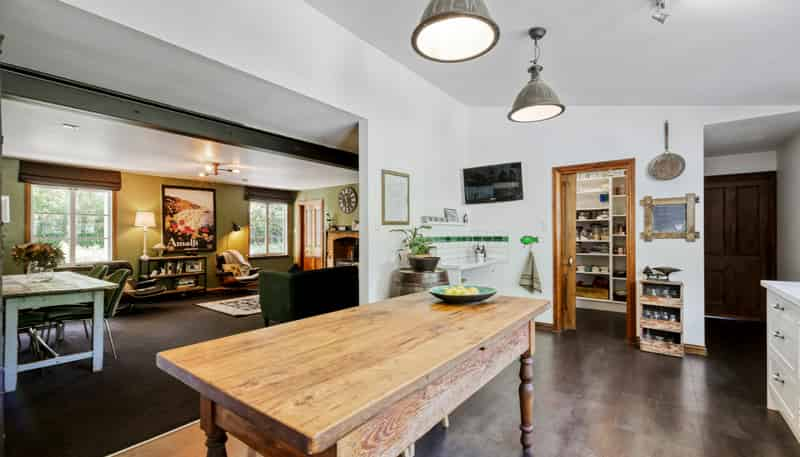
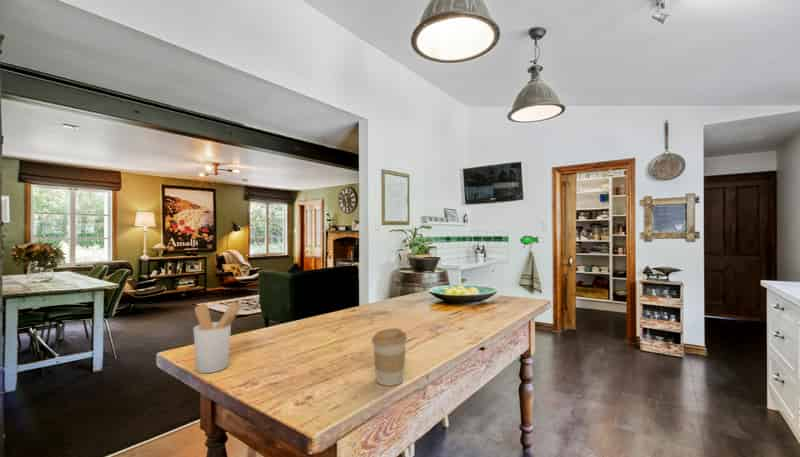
+ utensil holder [192,301,245,374]
+ coffee cup [371,327,408,387]
